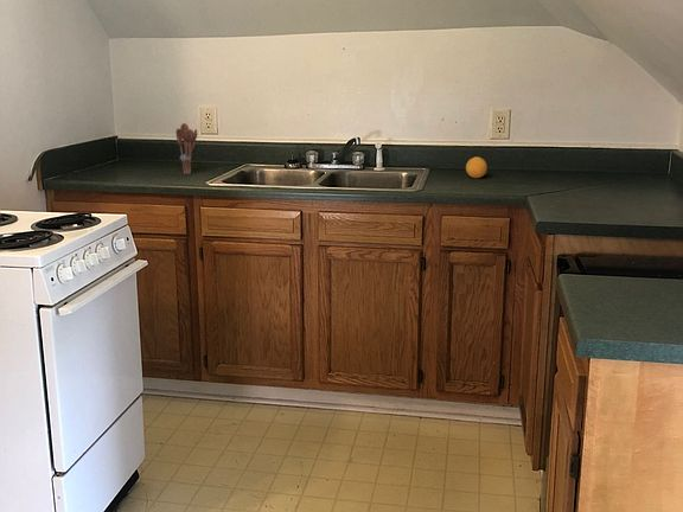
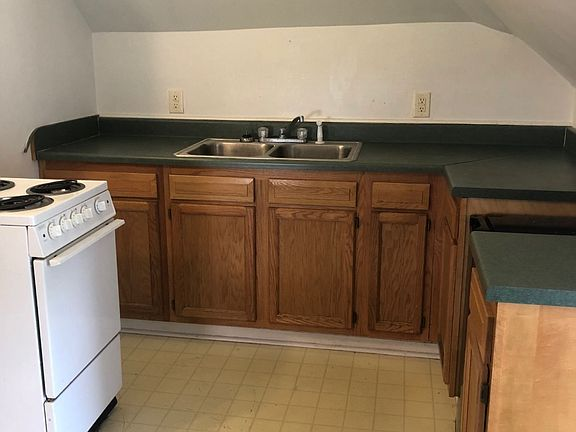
- fruit [465,155,489,179]
- utensil holder [174,122,198,175]
